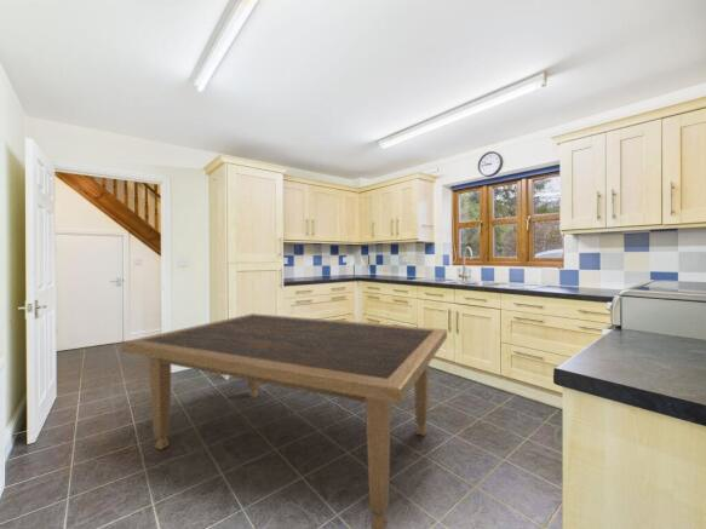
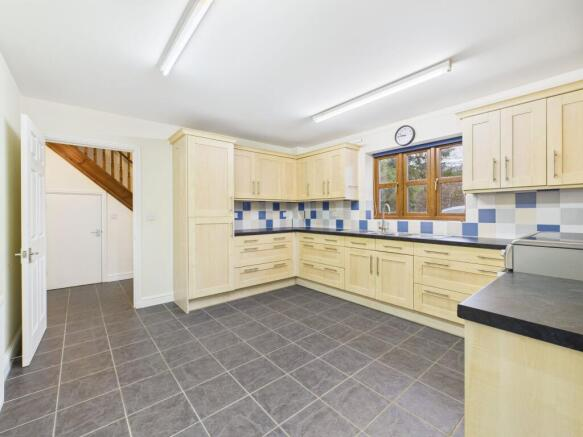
- dining table [120,312,448,529]
